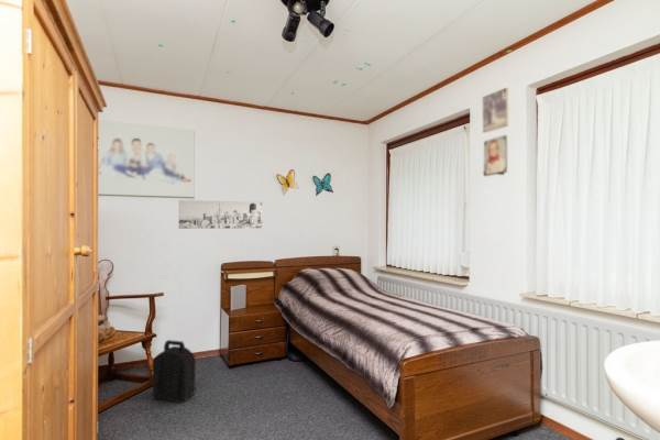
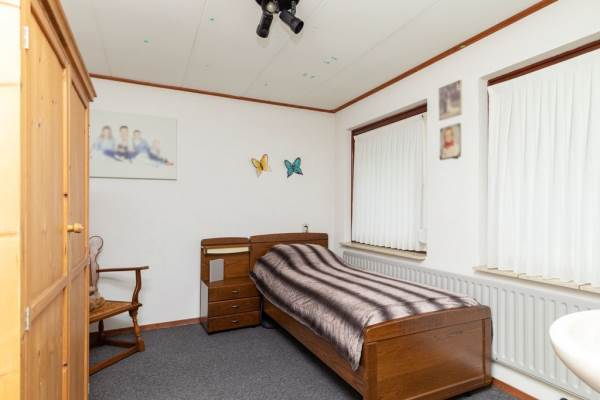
- backpack [151,339,197,404]
- wall art [178,199,263,230]
